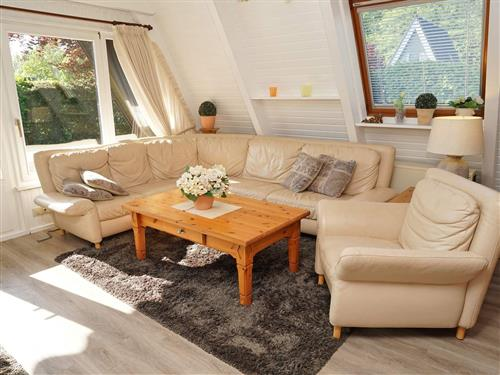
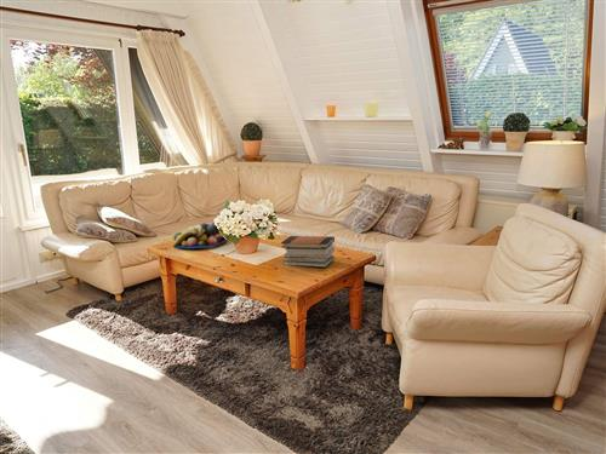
+ book stack [280,235,336,269]
+ fruit bowl [172,222,228,249]
